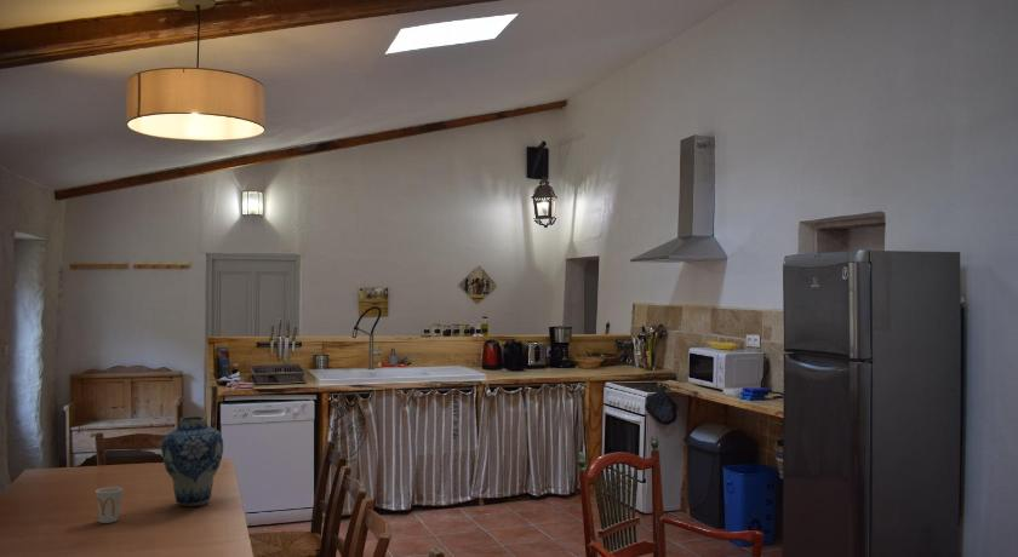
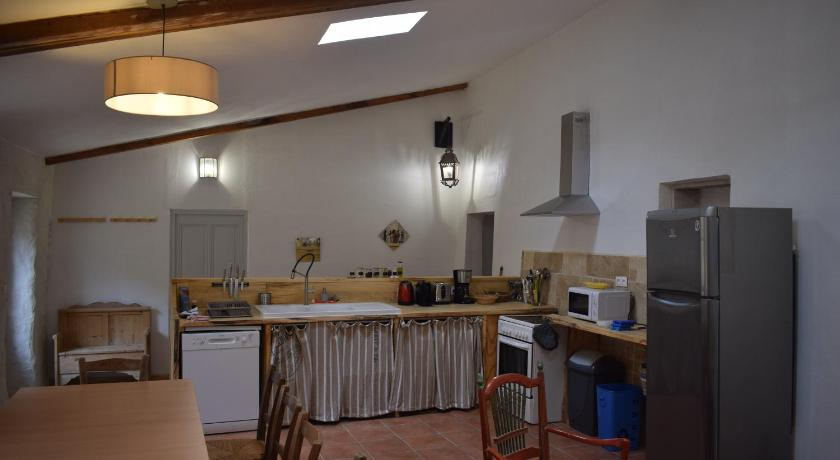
- vase [160,415,224,507]
- cup [95,486,124,524]
